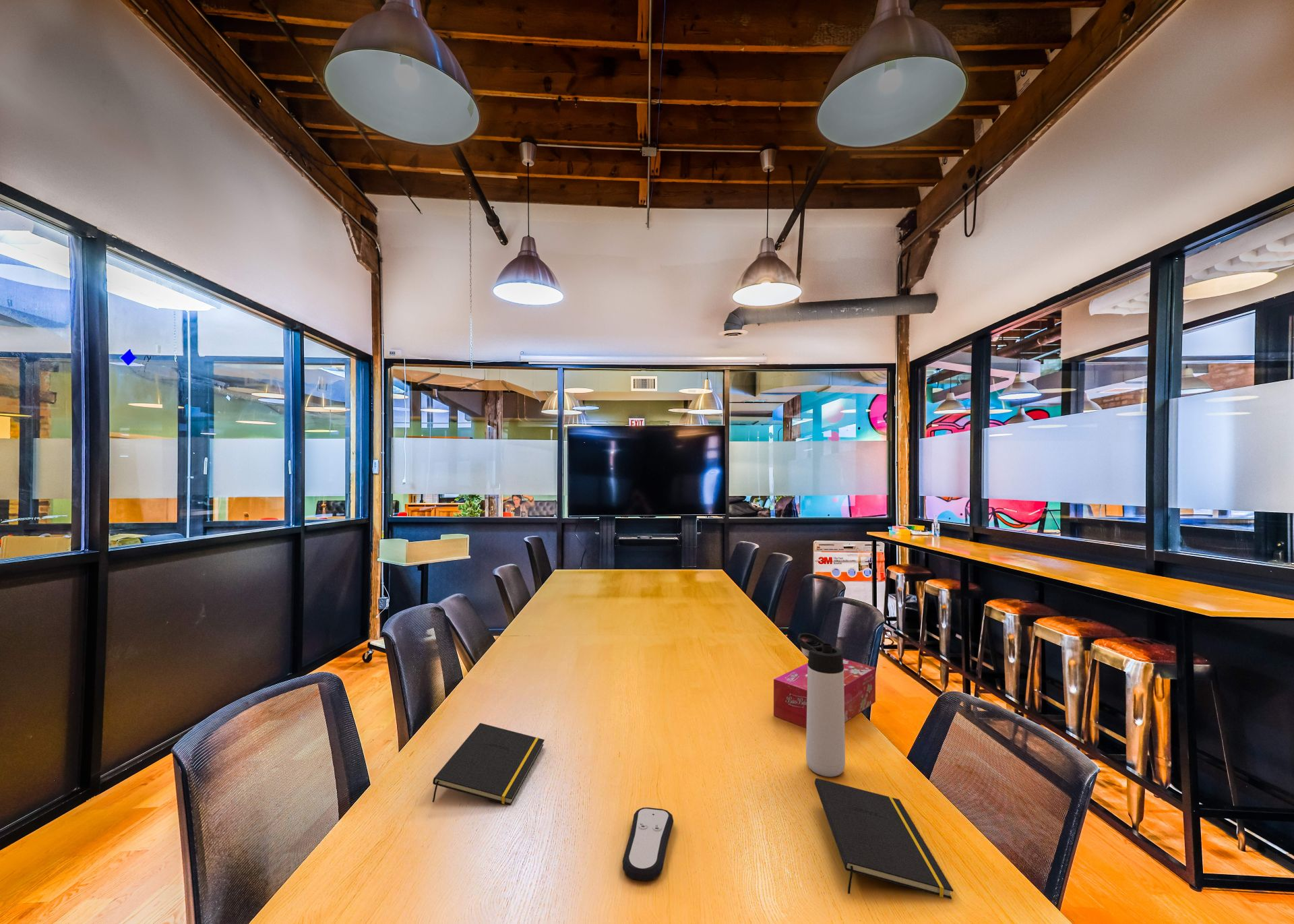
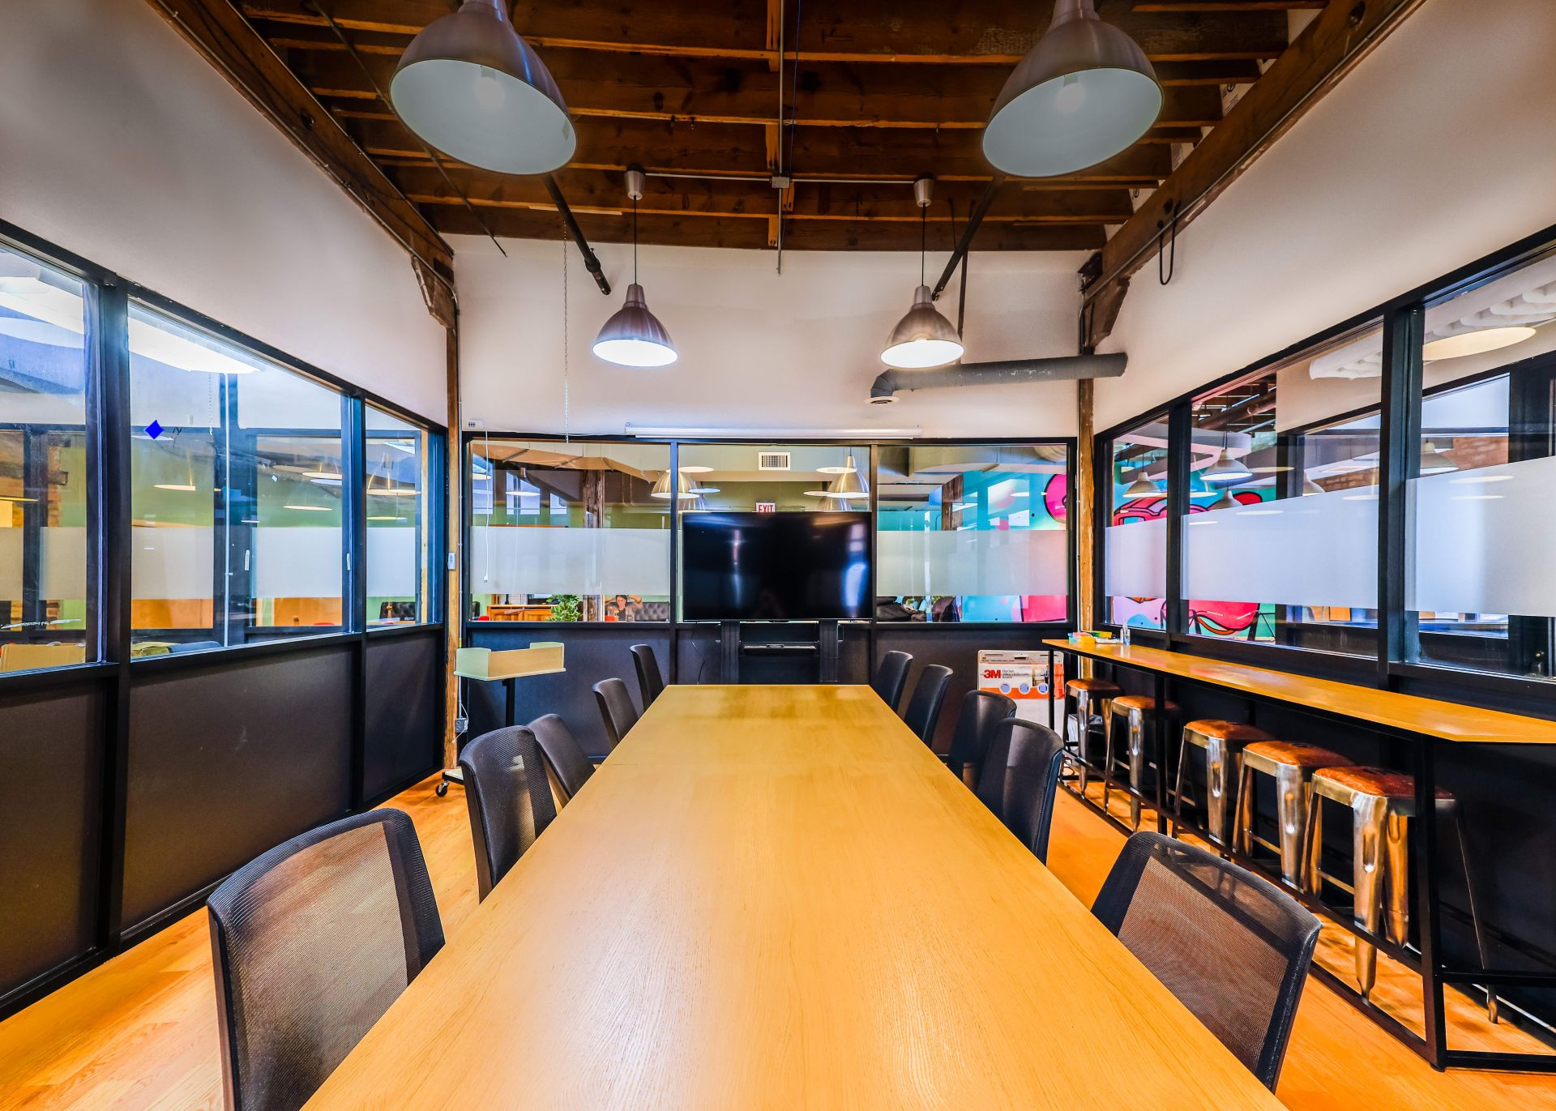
- tissue box [773,658,876,729]
- notepad [431,722,545,806]
- remote control [622,807,674,882]
- thermos bottle [797,633,846,778]
- notepad [814,778,954,900]
